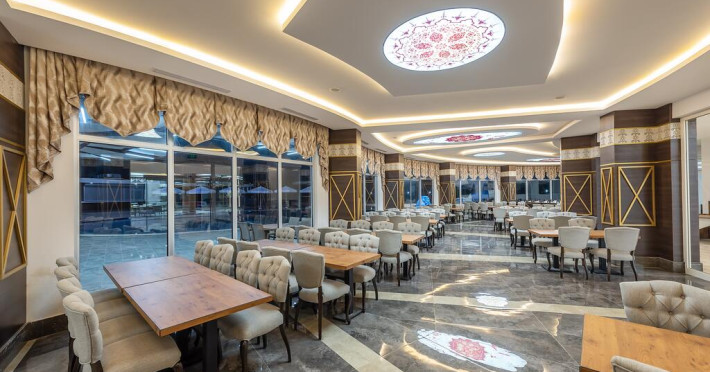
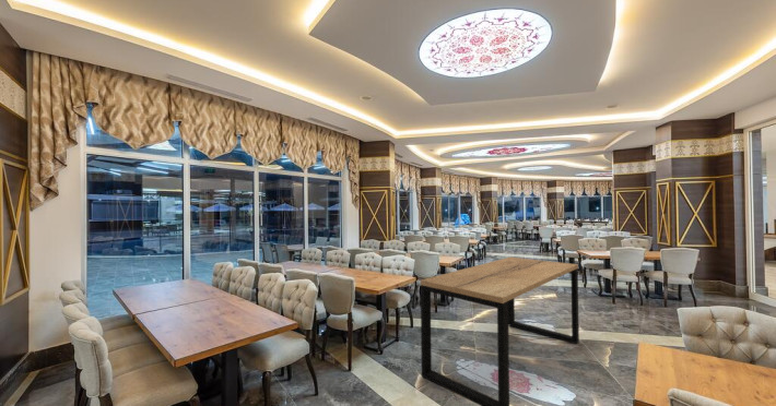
+ dining table [420,255,580,406]
